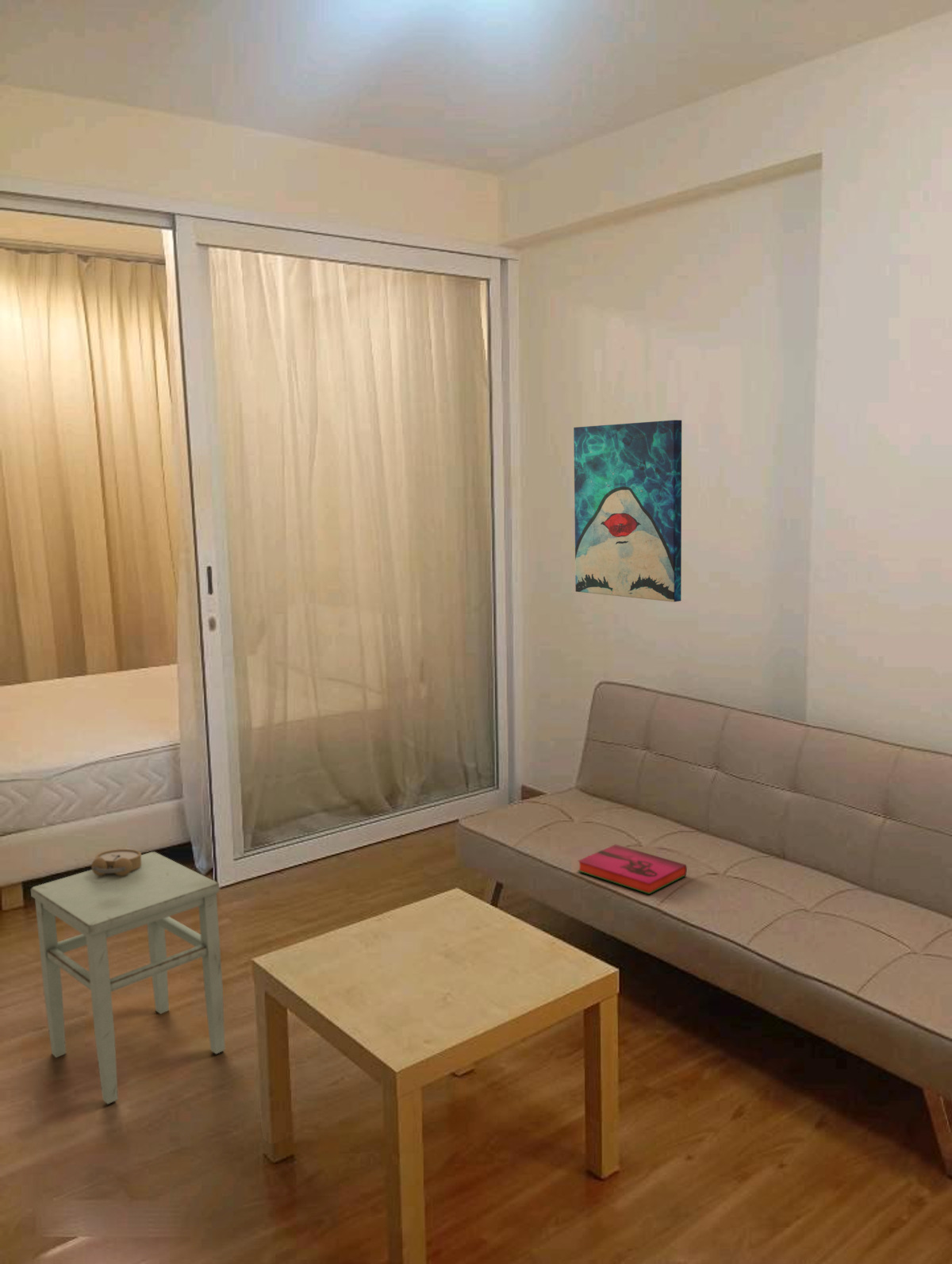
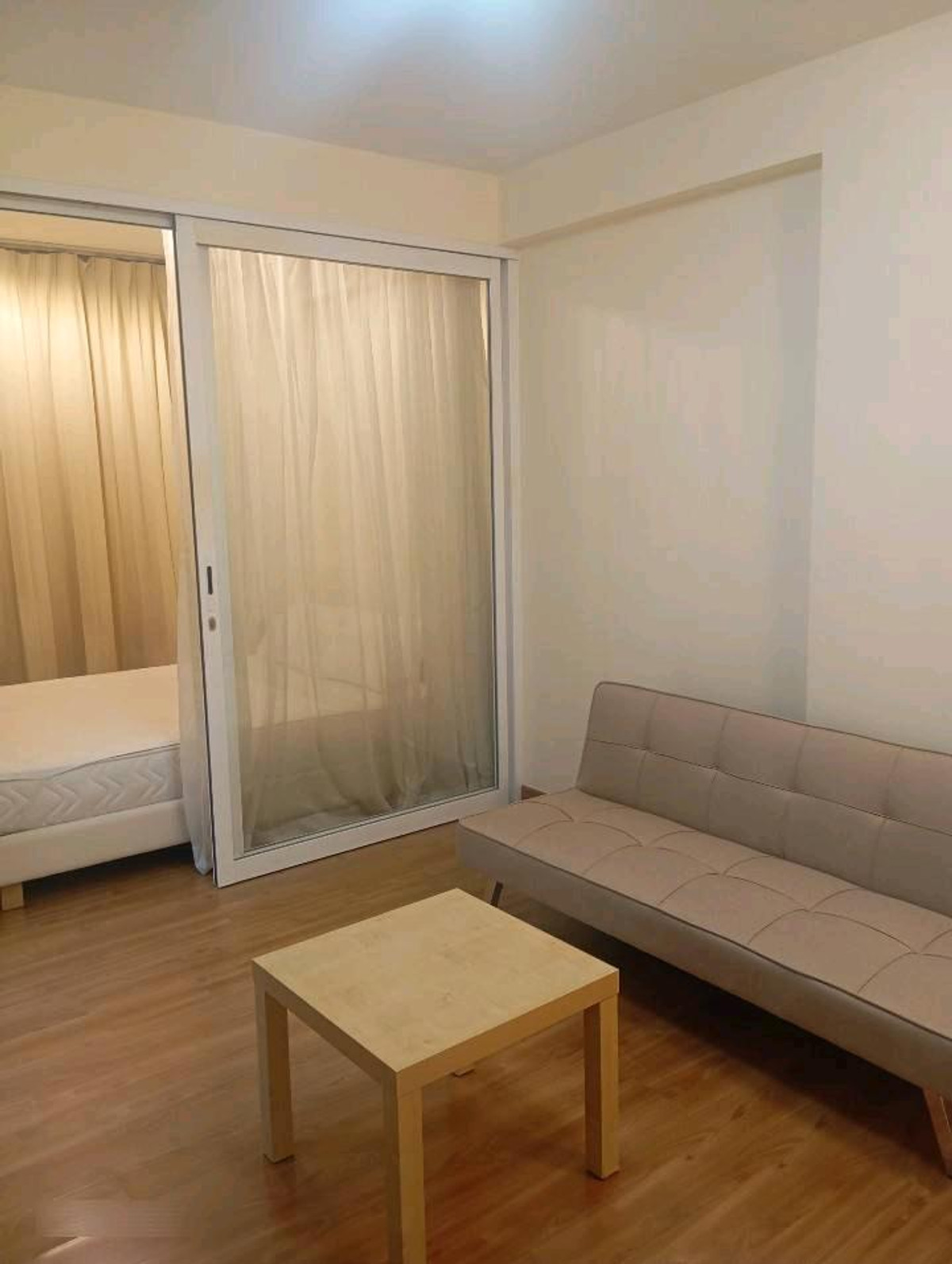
- alarm clock [90,848,142,876]
- wall art [573,419,682,603]
- hardback book [577,843,688,895]
- stool [30,851,225,1105]
